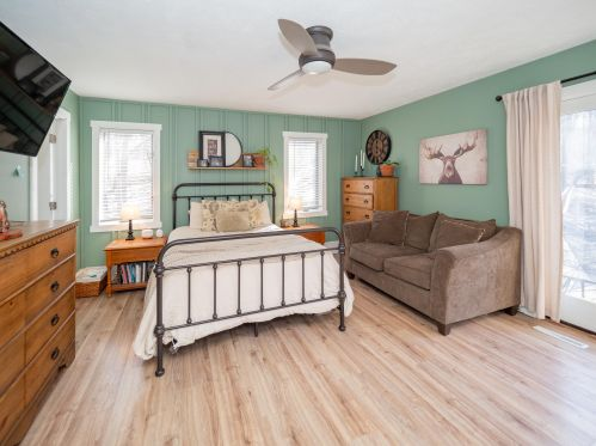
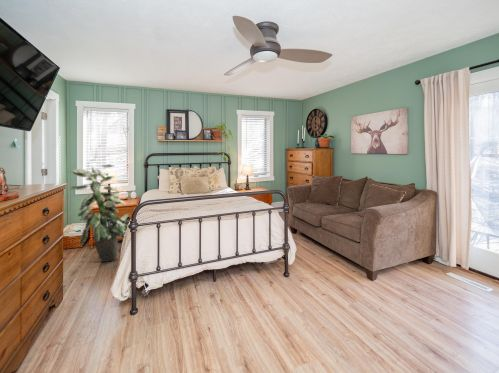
+ indoor plant [67,164,130,263]
